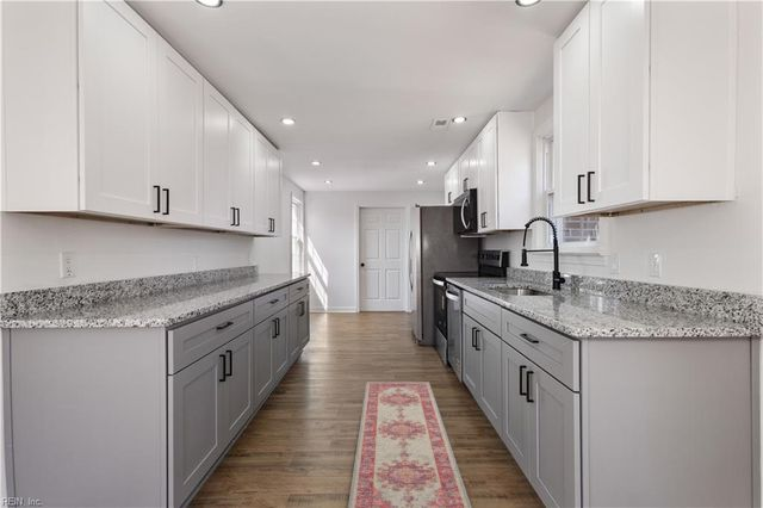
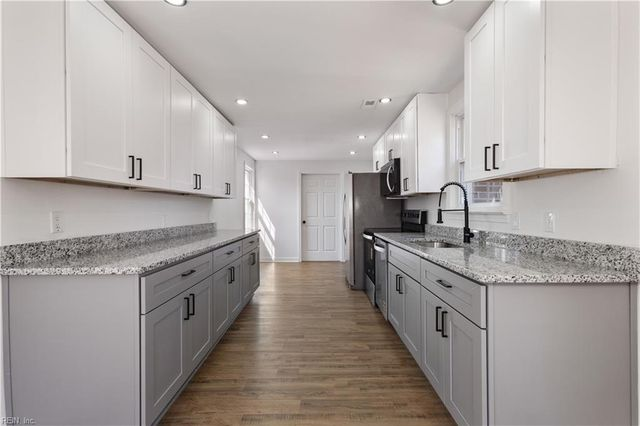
- rug [347,380,473,508]
